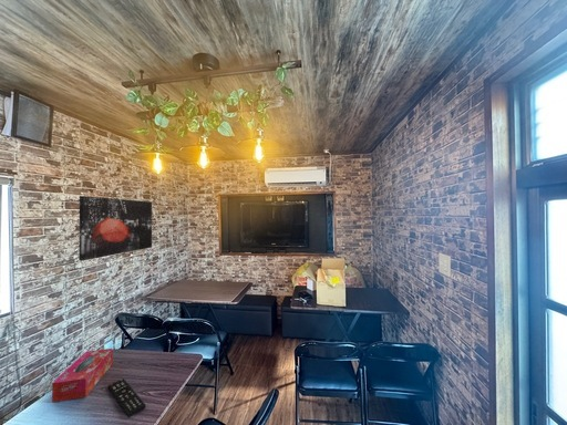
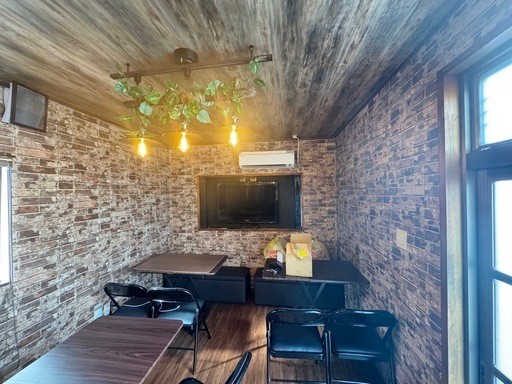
- remote control [107,377,146,419]
- wall art [78,195,153,262]
- tissue box [51,348,114,403]
